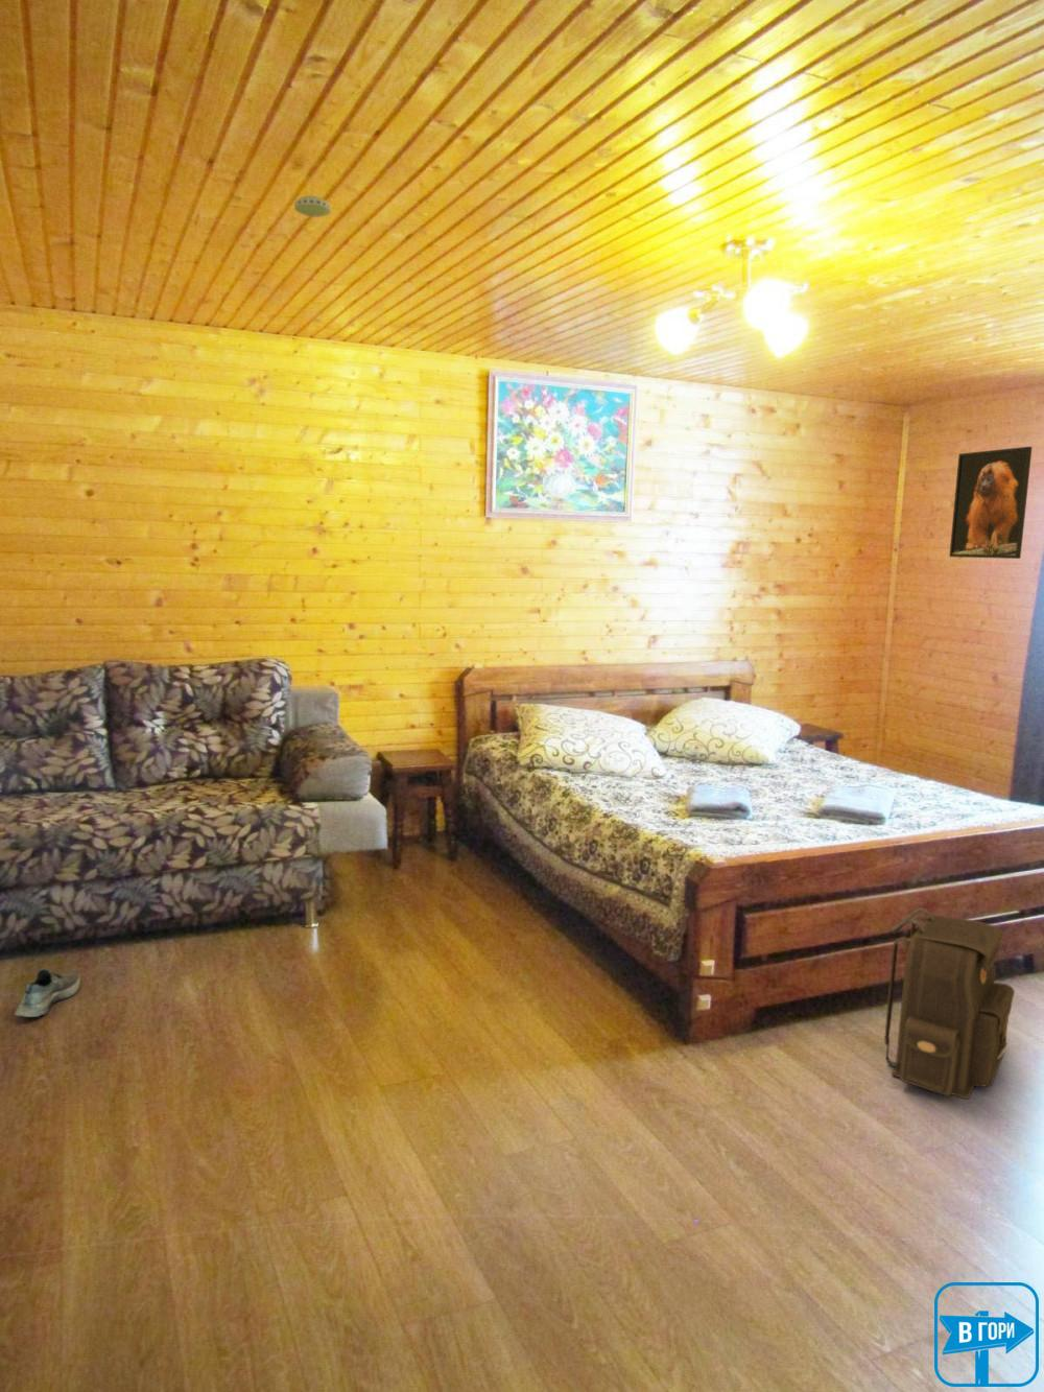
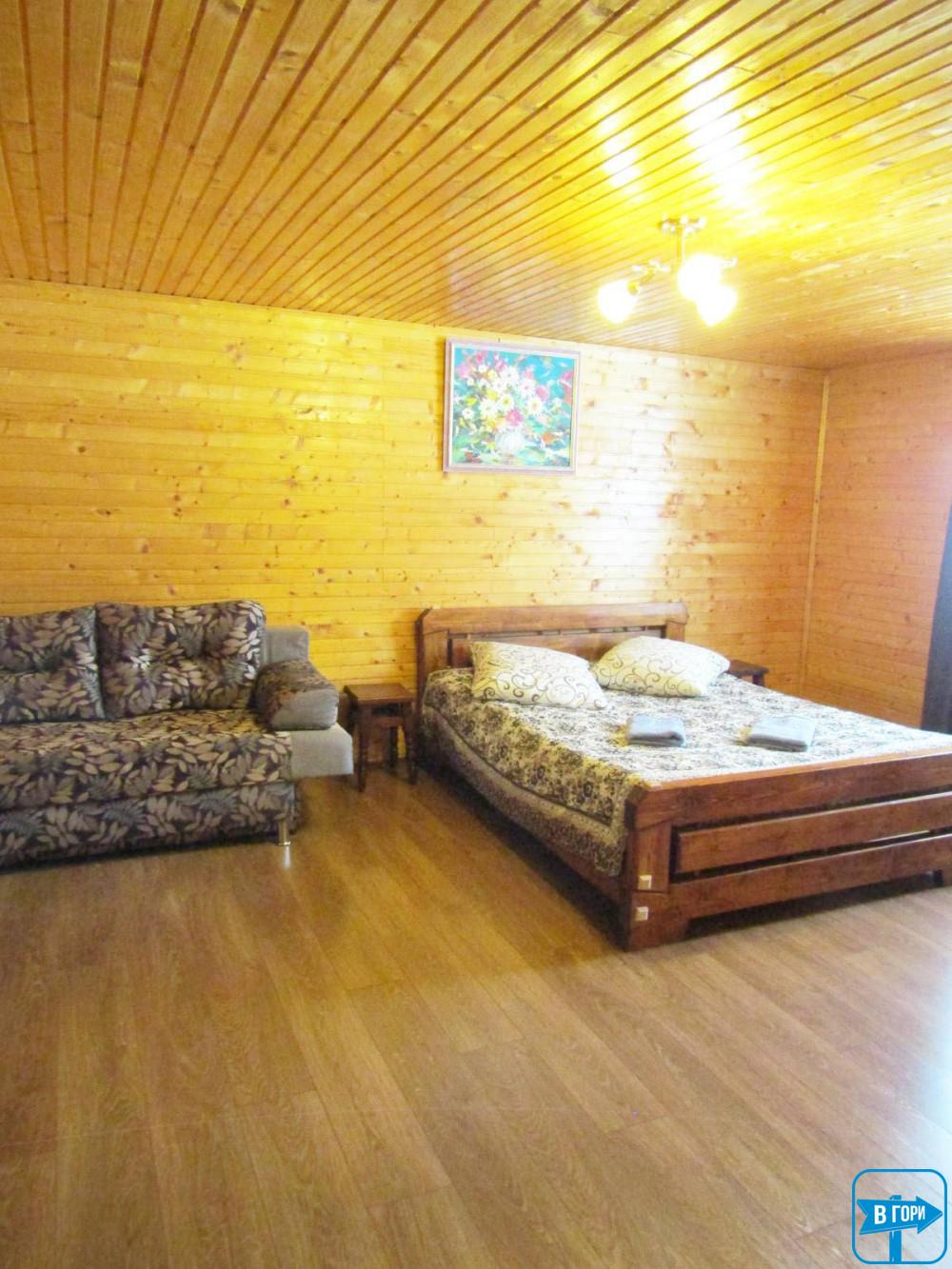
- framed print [947,445,1033,559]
- shoe [13,967,81,1018]
- smoke detector [294,194,332,218]
- backpack [883,906,1015,1099]
